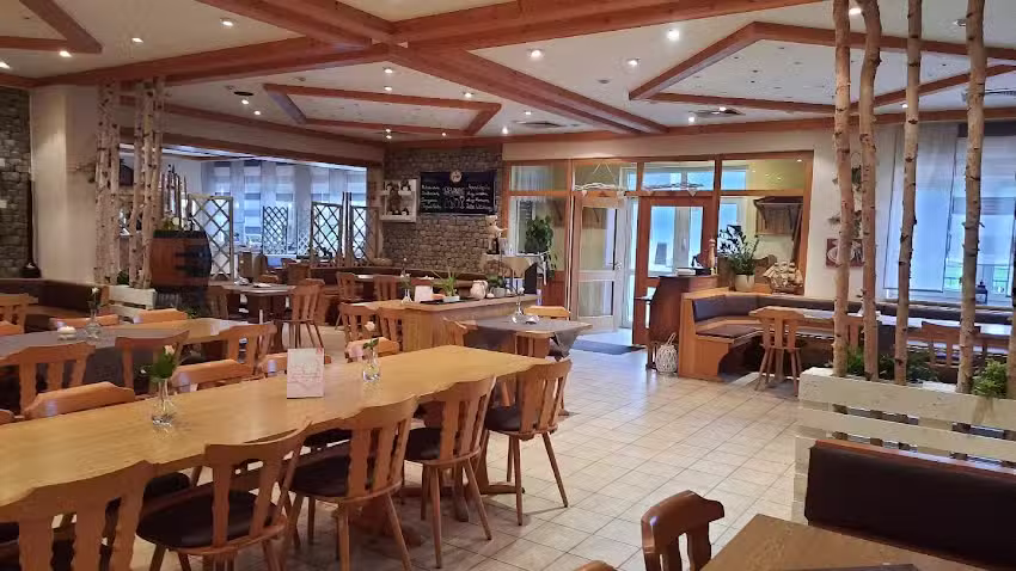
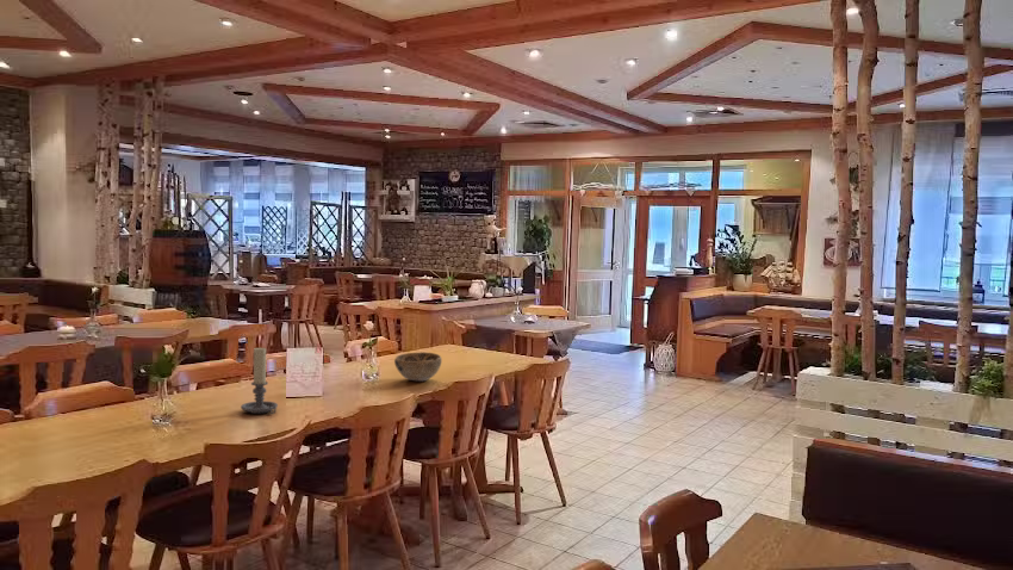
+ decorative bowl [393,351,442,383]
+ candle holder [240,347,279,415]
